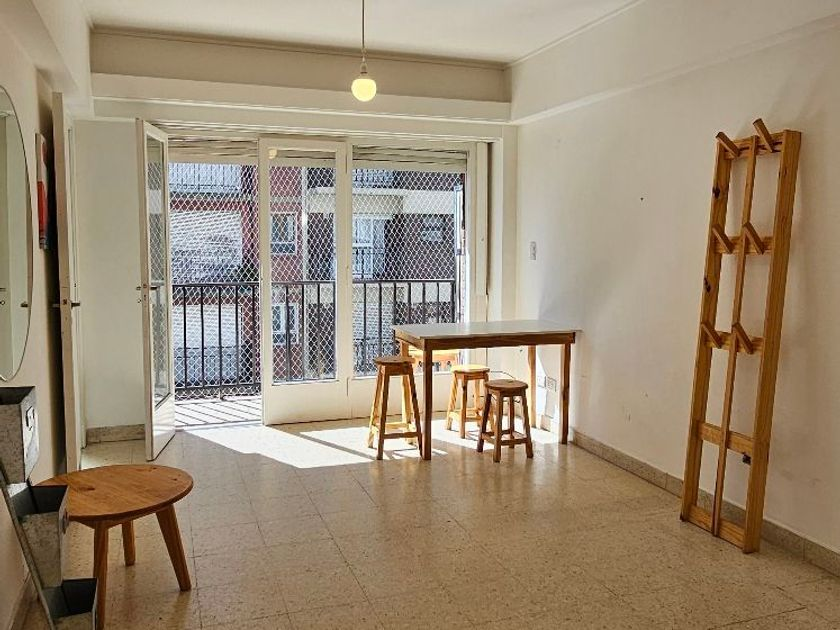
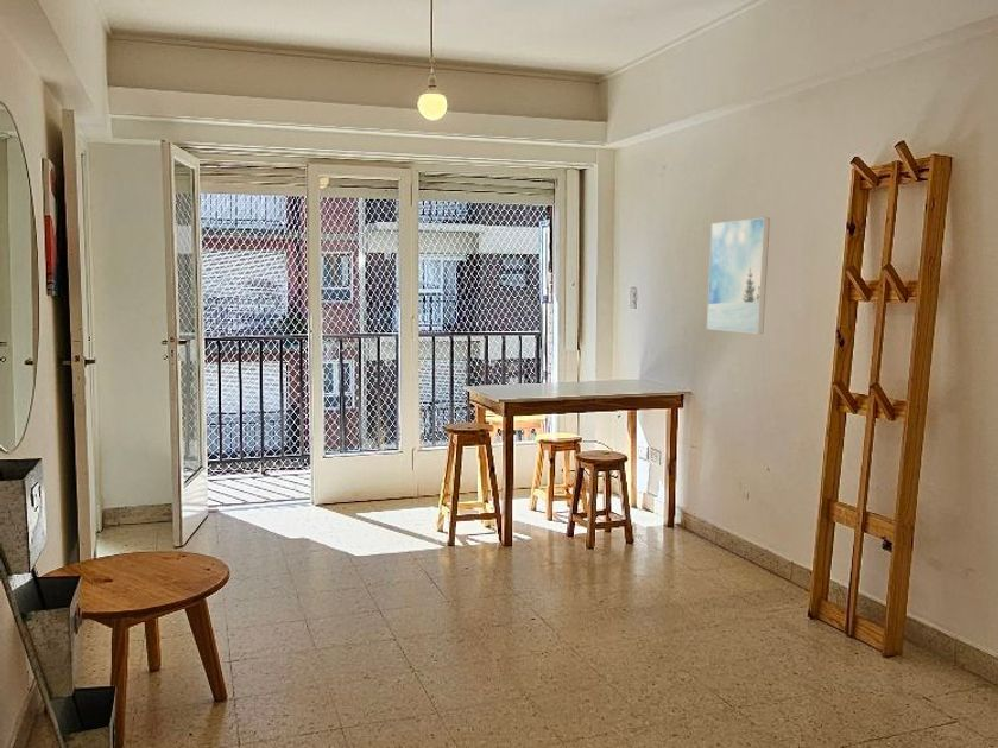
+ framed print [706,216,771,335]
